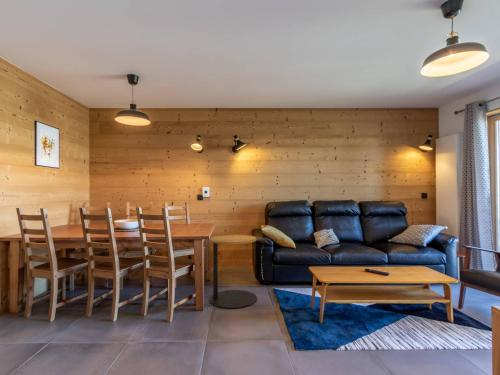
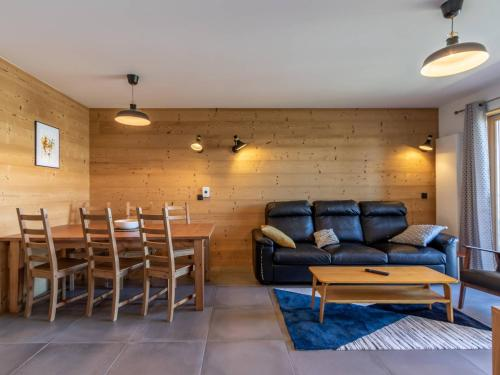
- side table [209,234,258,310]
